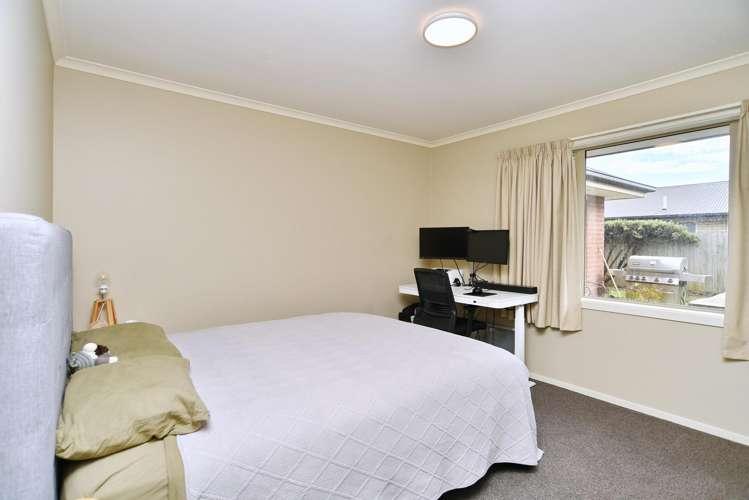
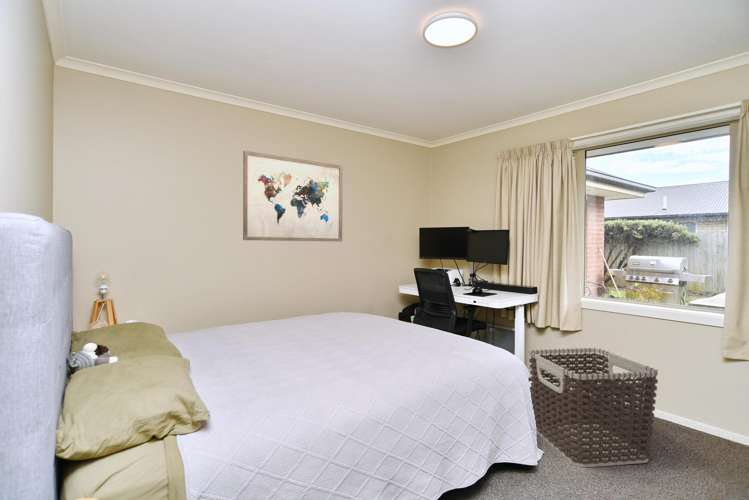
+ clothes hamper [528,347,659,468]
+ wall art [242,150,343,243]
